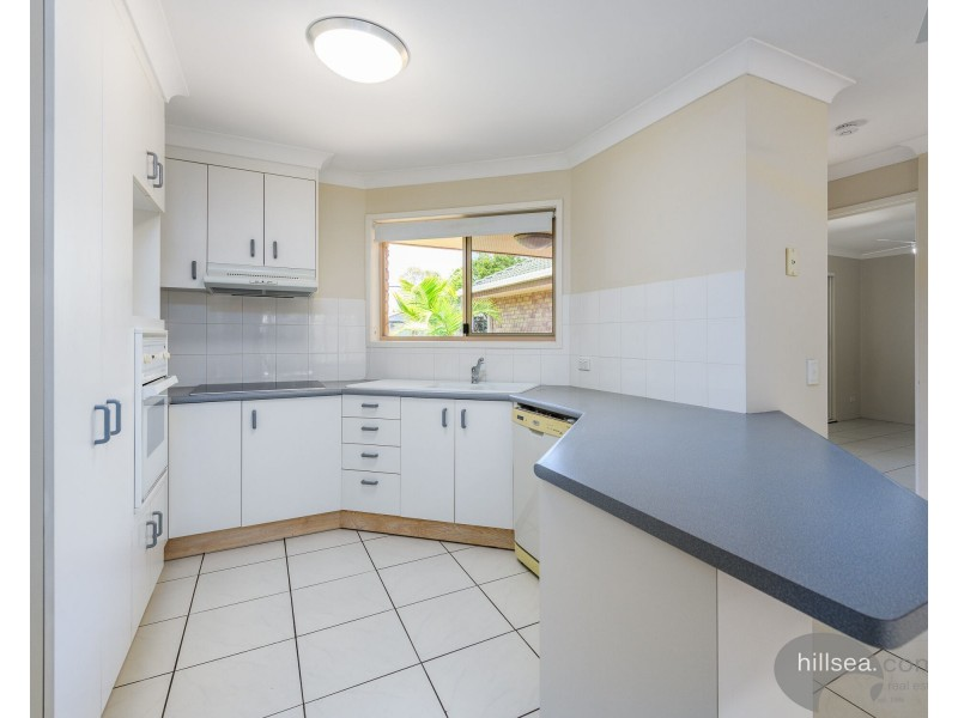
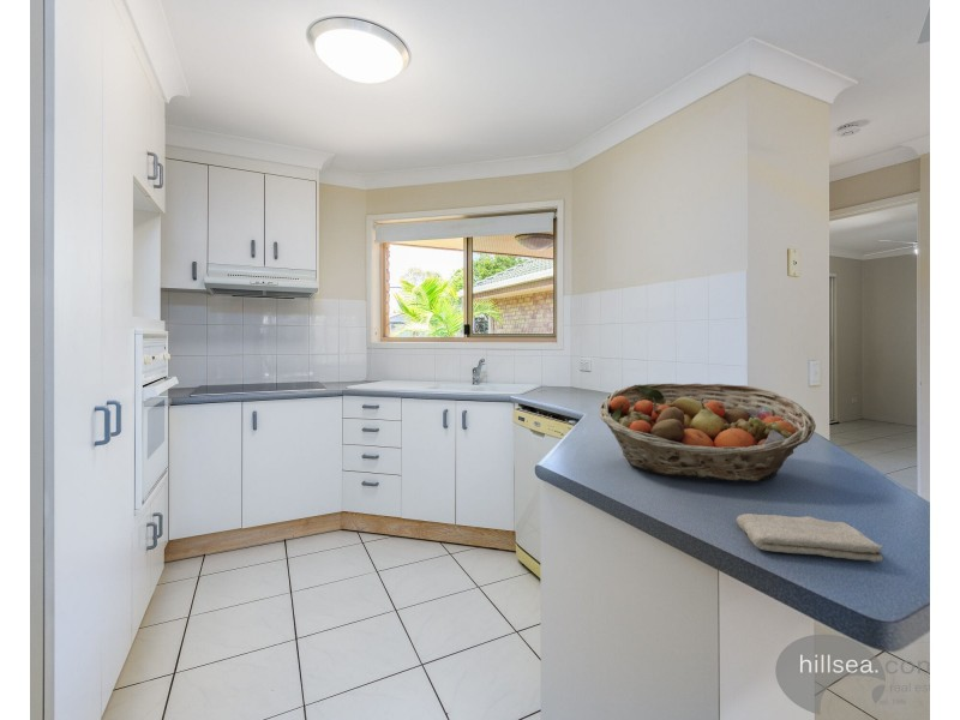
+ washcloth [734,512,884,563]
+ fruit basket [599,383,817,482]
